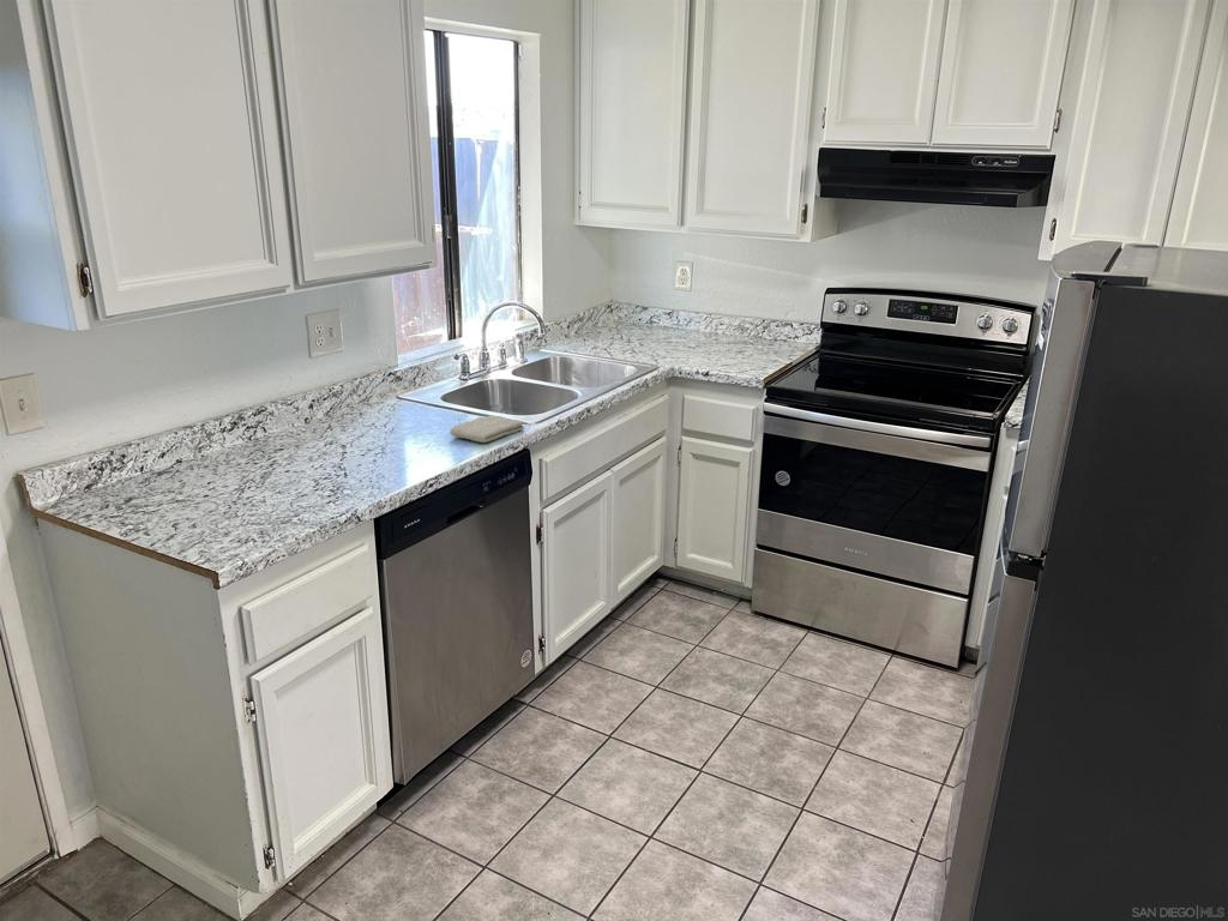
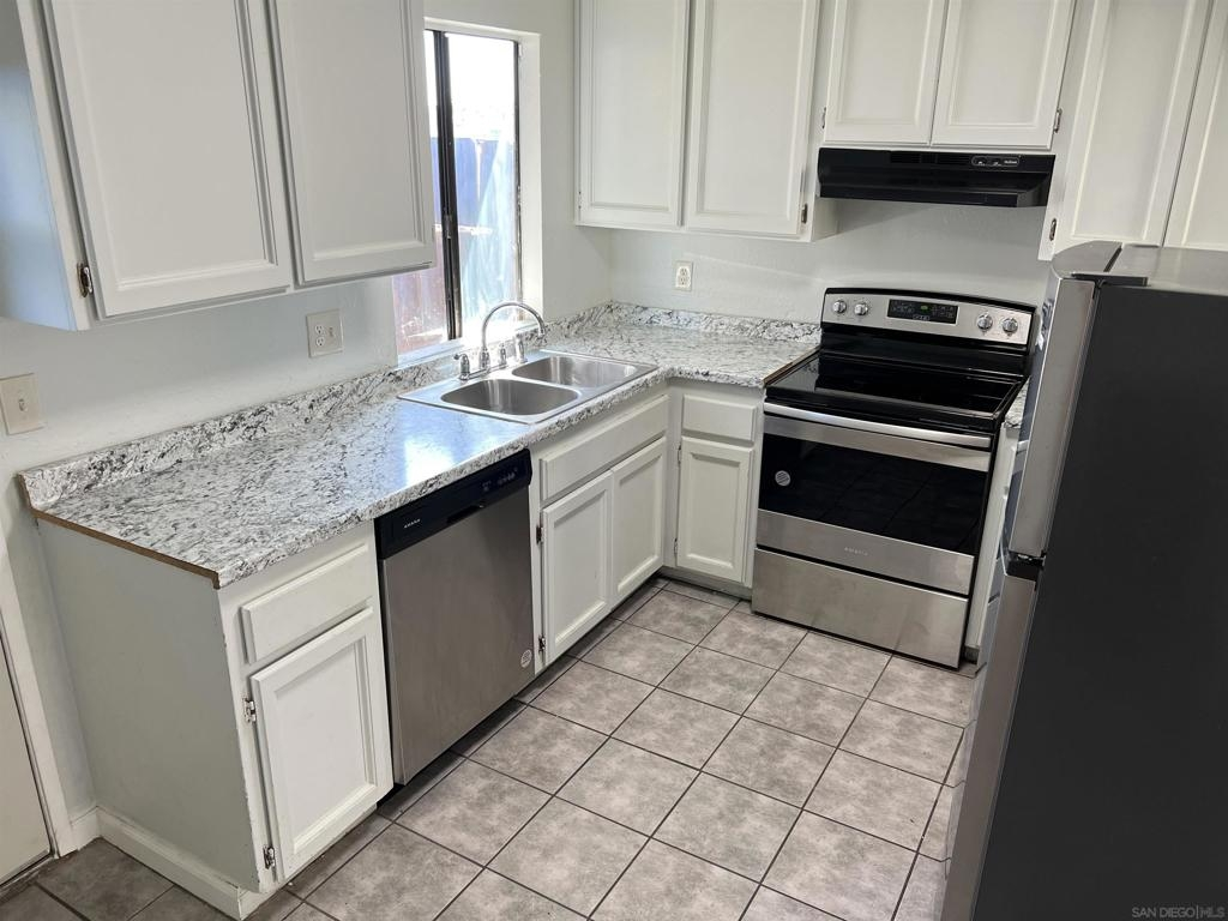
- washcloth [449,414,525,444]
